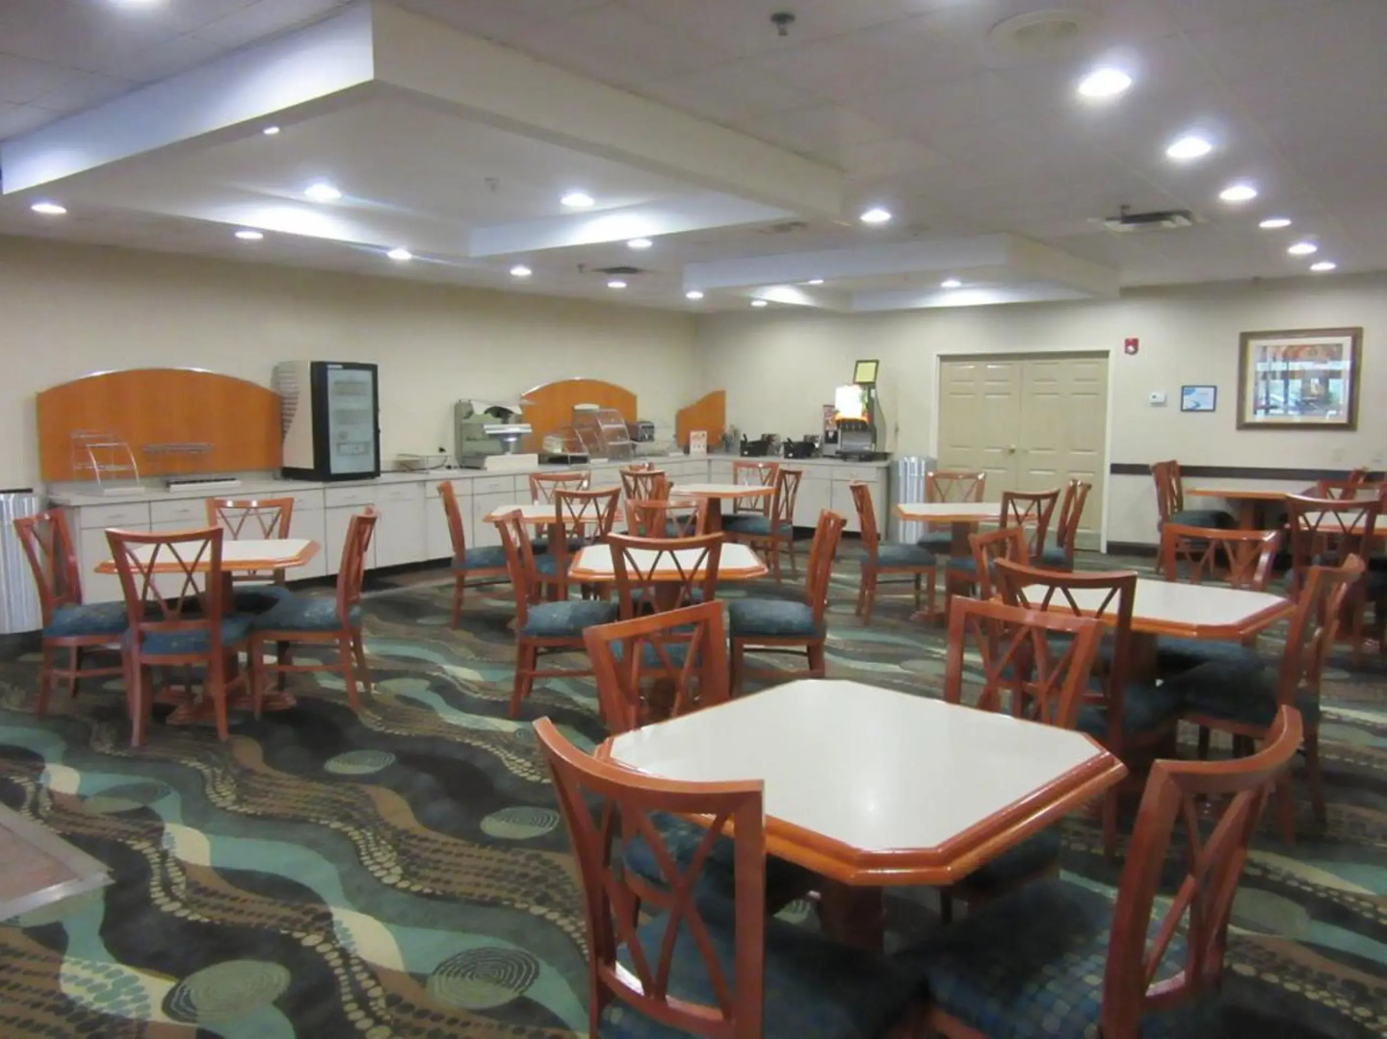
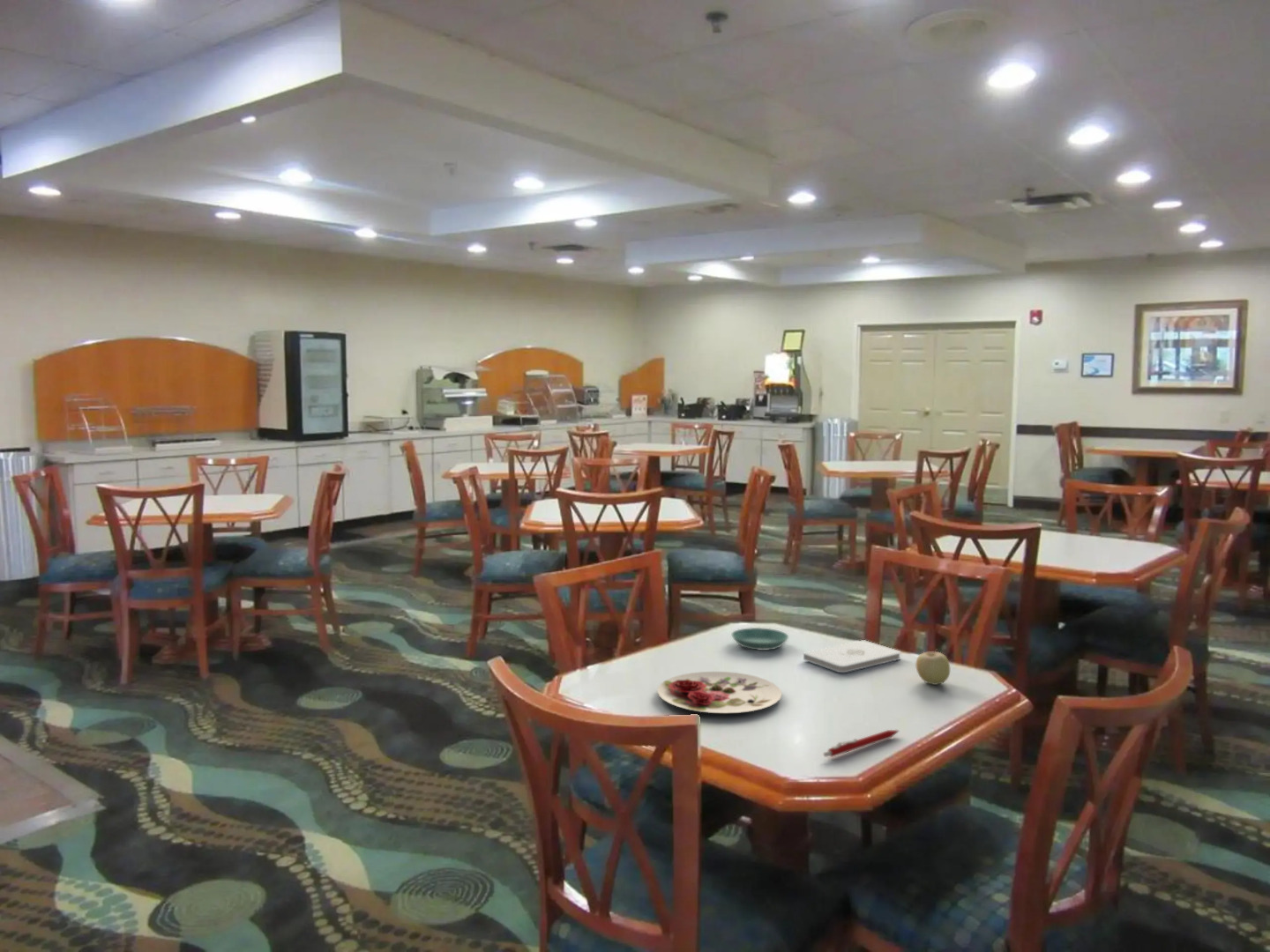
+ pen [823,729,900,758]
+ saucer [730,627,789,651]
+ fruit [915,648,951,686]
+ plate [656,671,783,714]
+ notepad [803,639,901,673]
